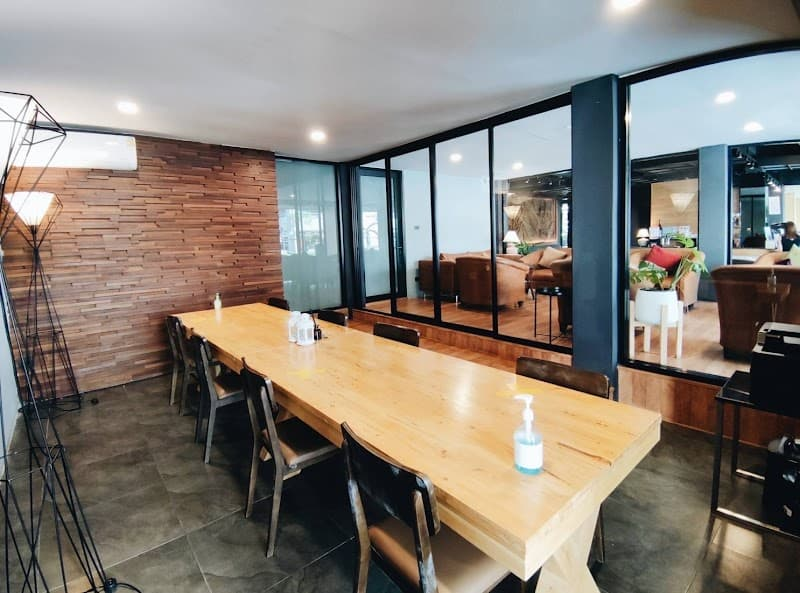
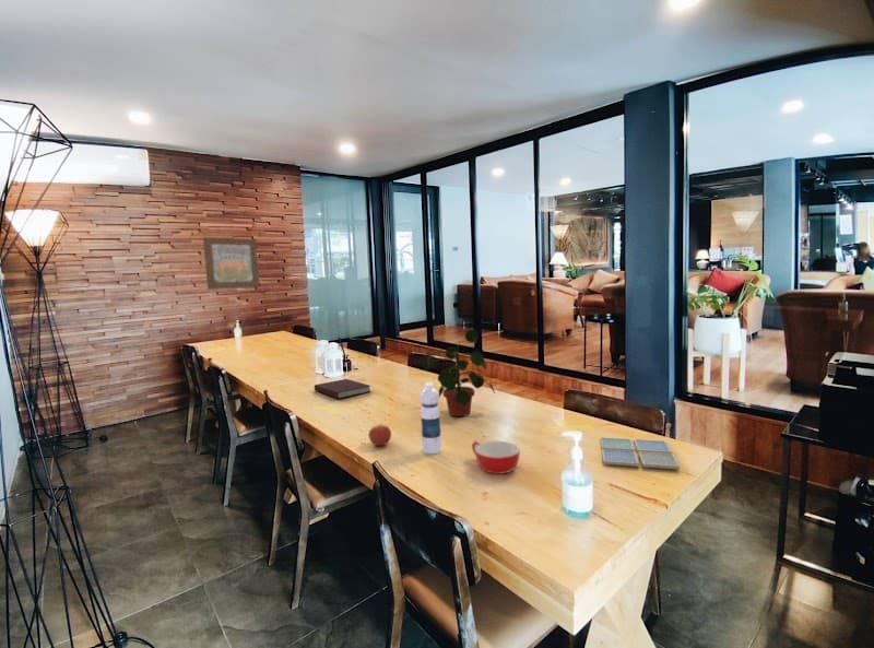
+ water bottle [420,381,442,455]
+ apple [368,423,392,447]
+ drink coaster [599,436,681,471]
+ notebook [314,378,371,400]
+ potted plant [422,329,496,417]
+ wall art [202,236,261,291]
+ bowl [471,439,521,475]
